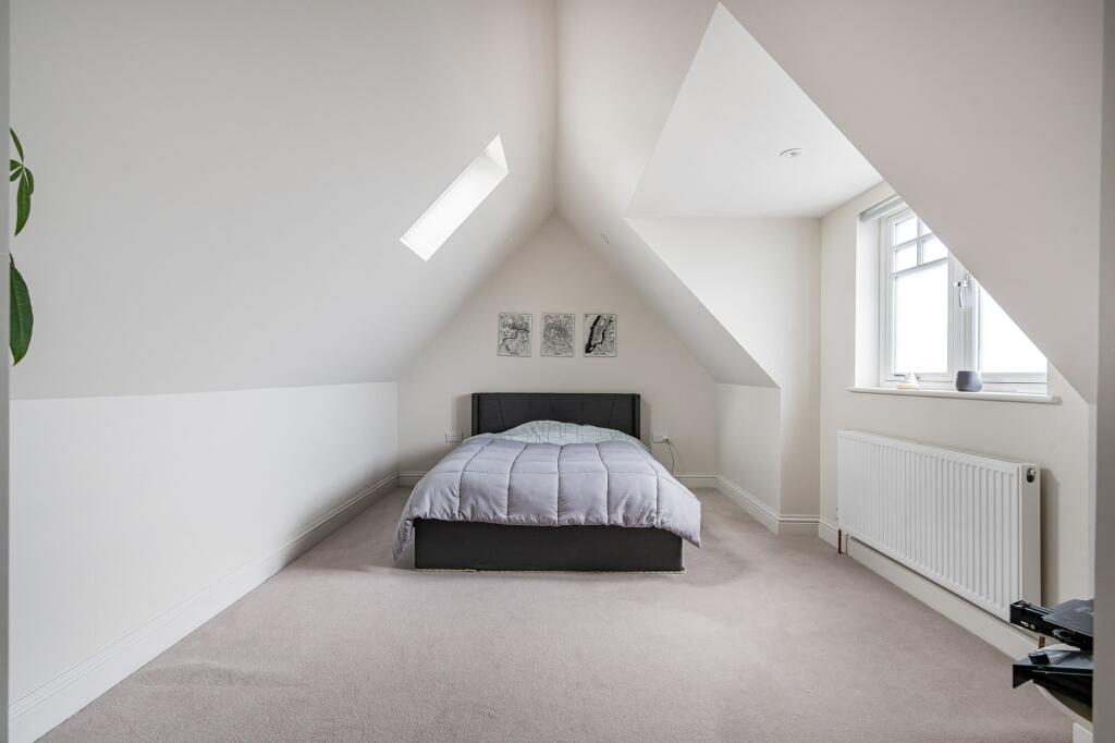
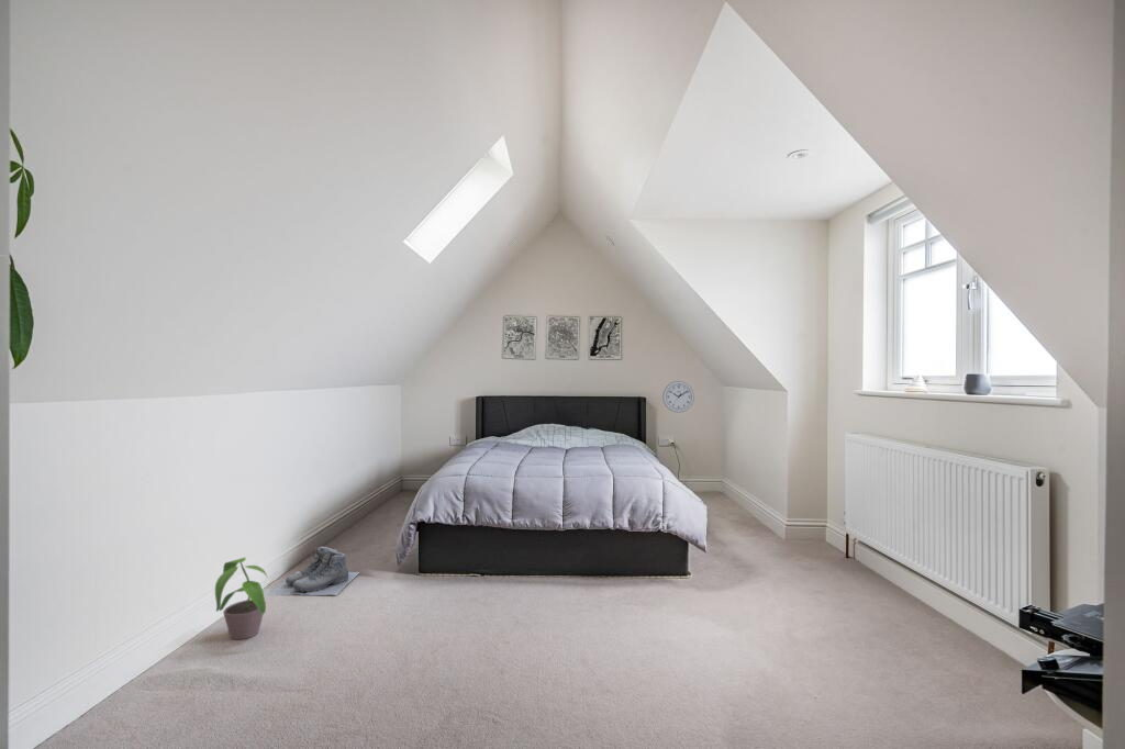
+ boots [268,546,360,596]
+ wall clock [661,380,695,414]
+ potted plant [214,557,270,640]
